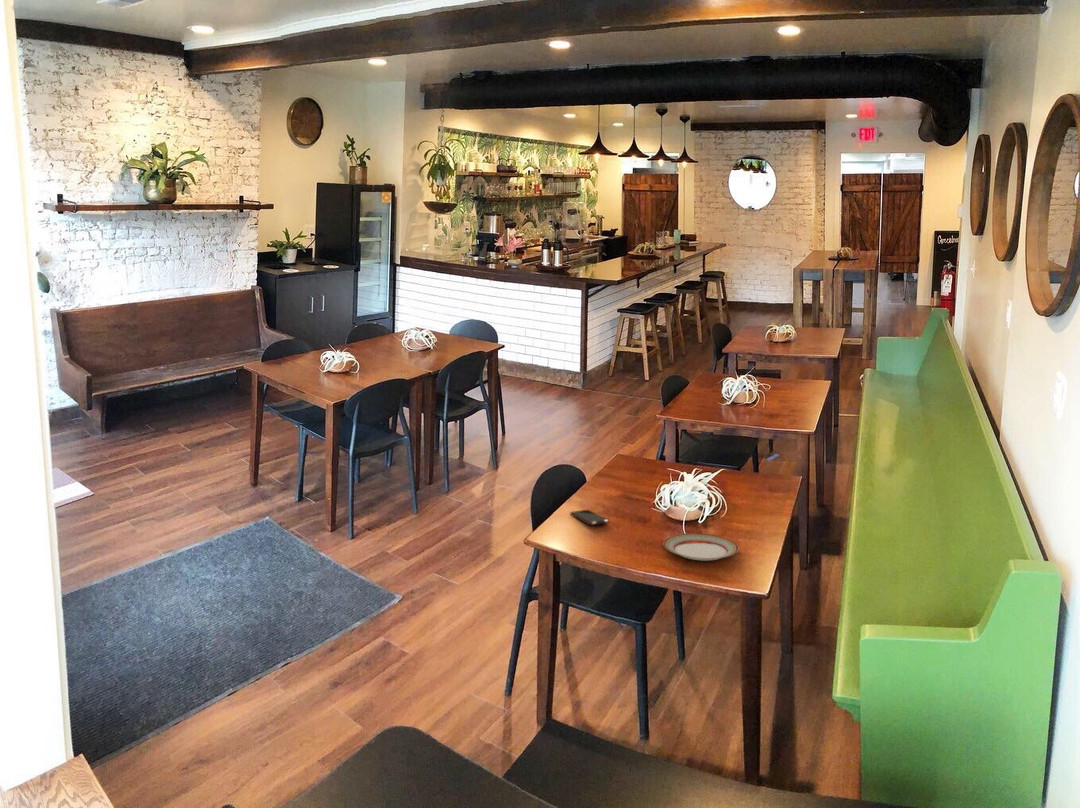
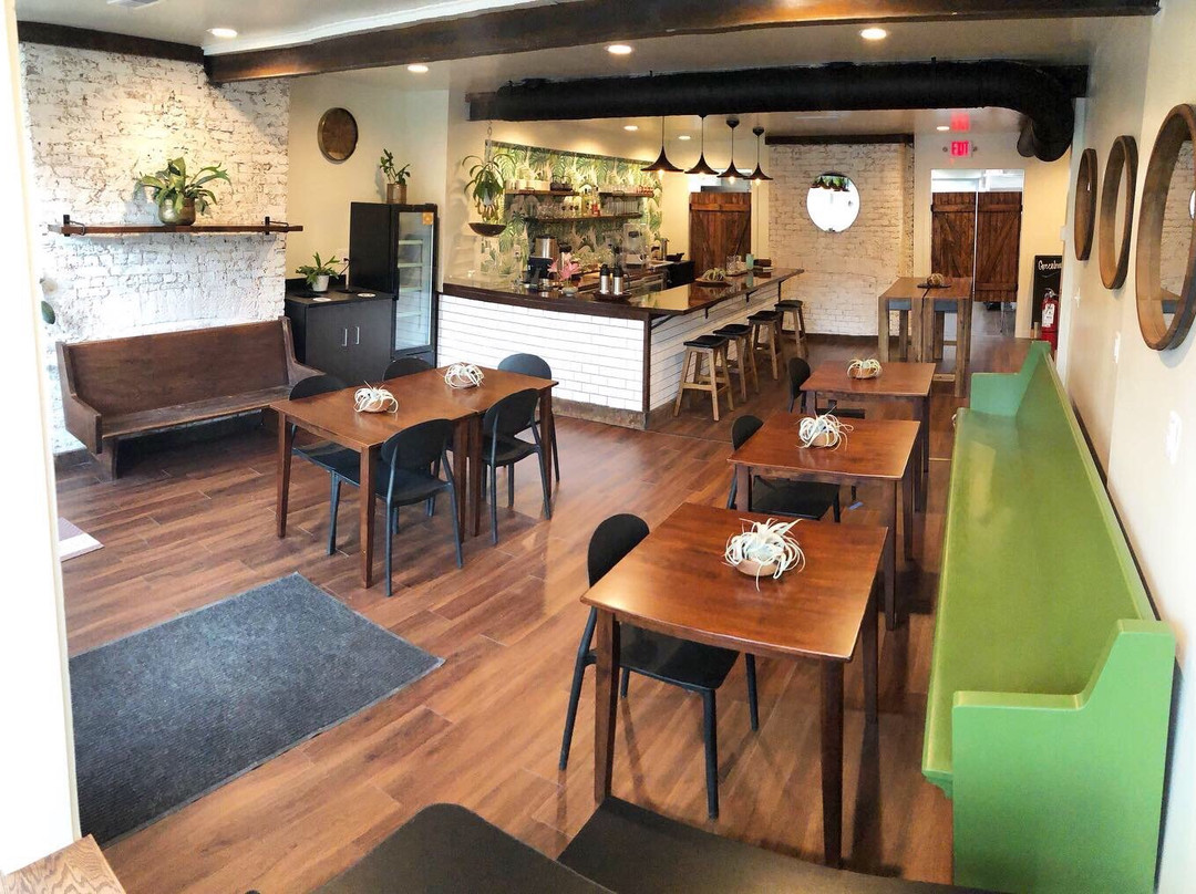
- plate [663,532,739,562]
- smartphone [569,509,610,527]
